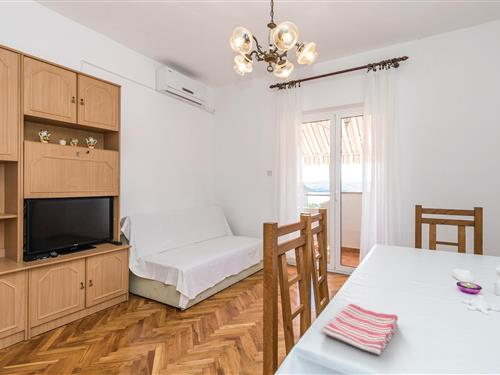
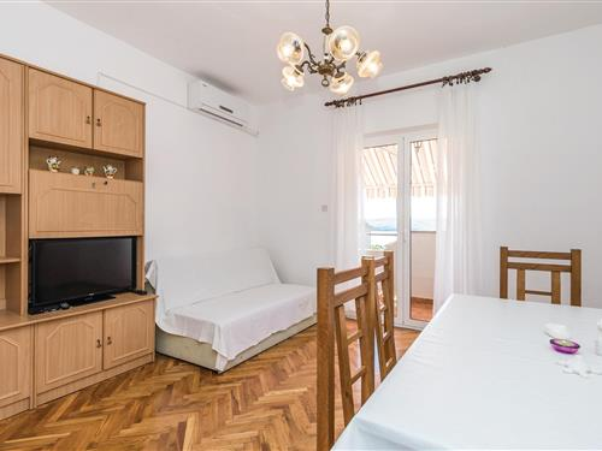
- dish towel [321,303,399,357]
